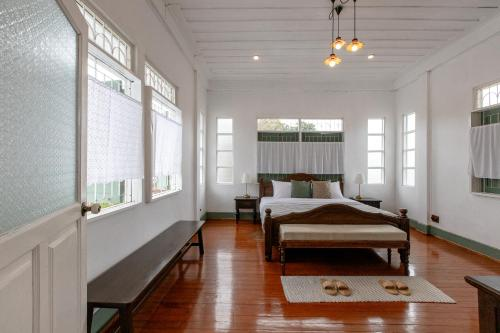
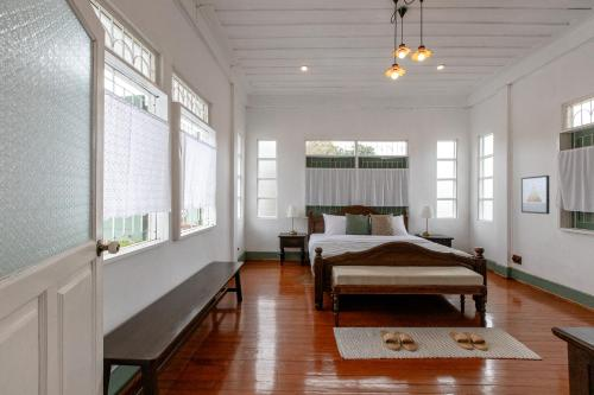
+ wall art [520,174,550,215]
